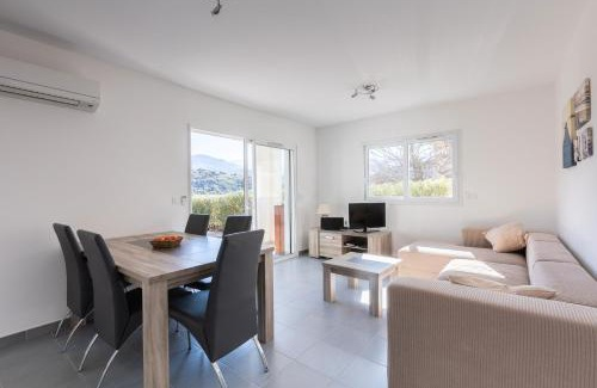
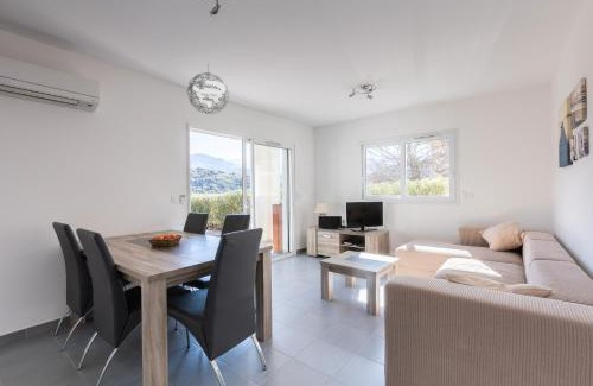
+ pendant light [186,62,230,115]
